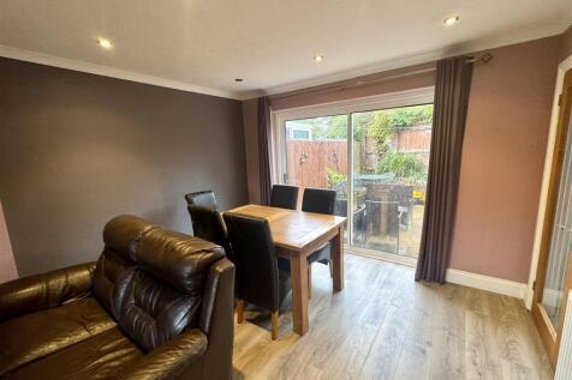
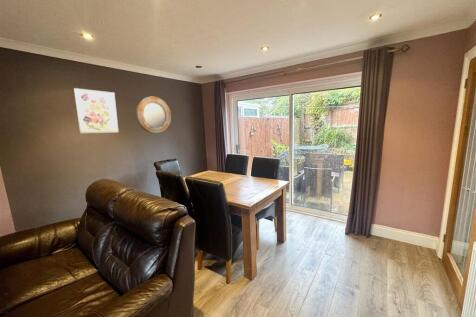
+ home mirror [135,96,172,134]
+ wall art [73,87,119,134]
